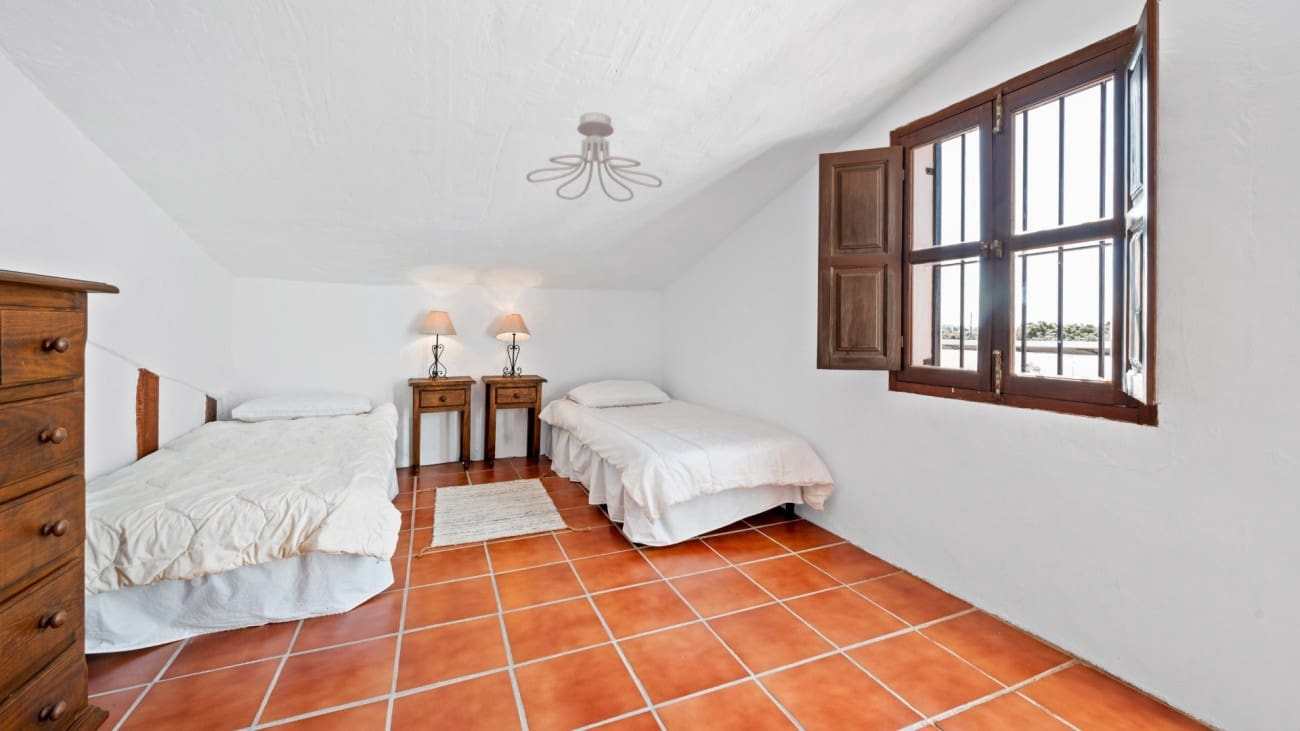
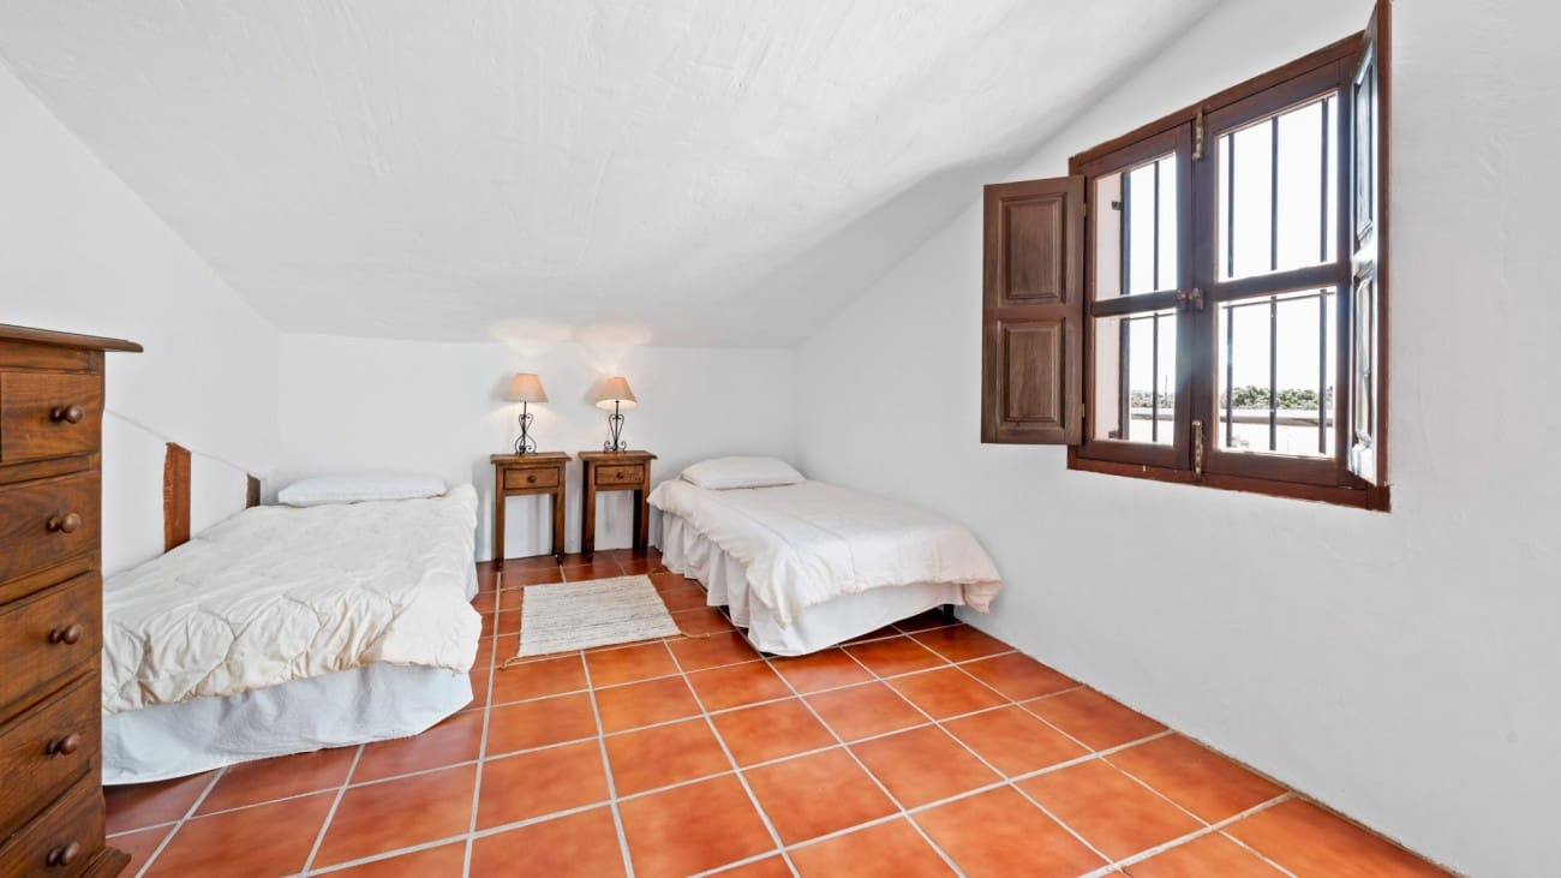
- ceiling light fixture [525,111,663,203]
